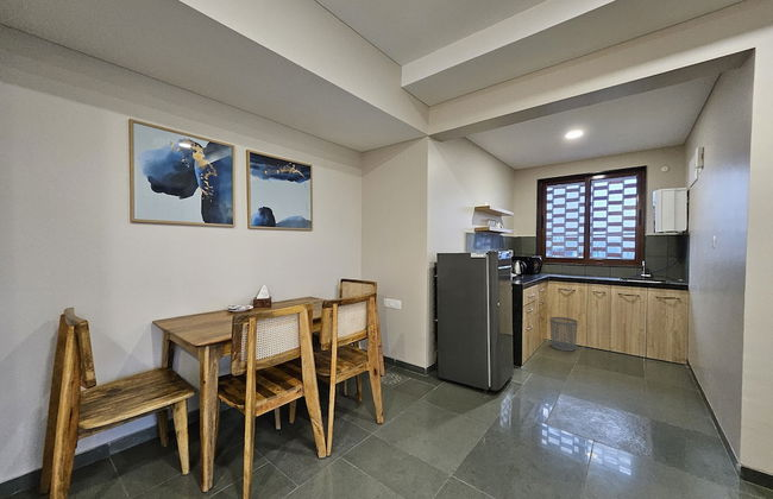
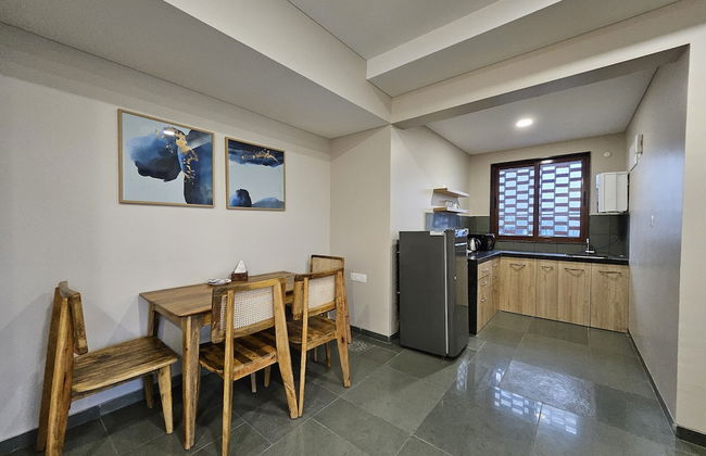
- waste bin [549,316,579,352]
